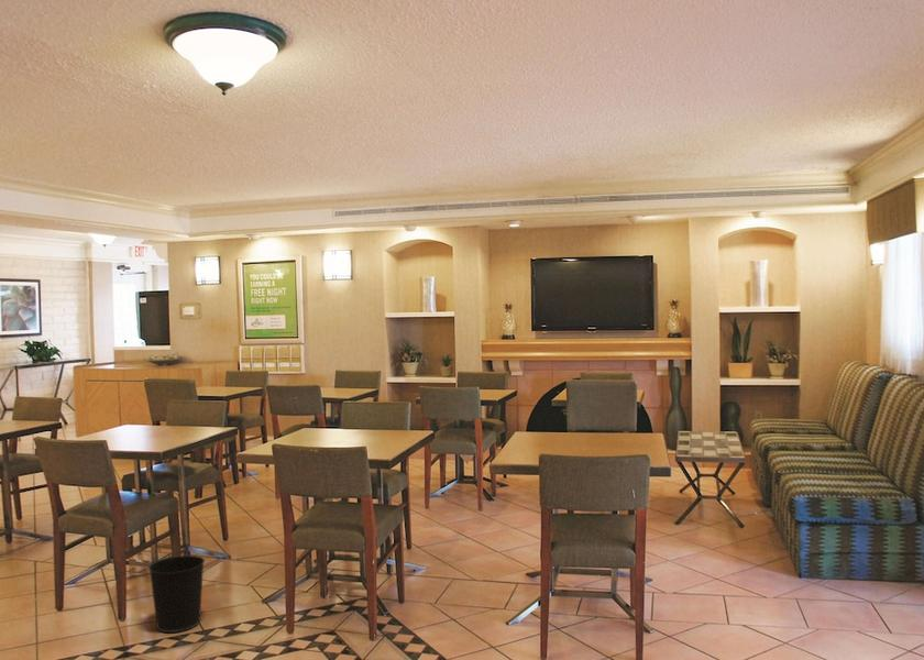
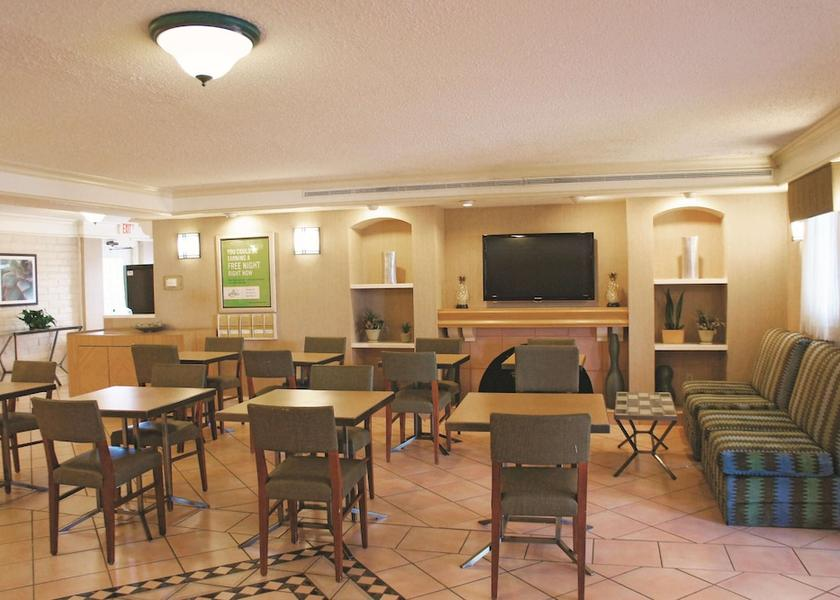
- wastebasket [147,554,206,634]
